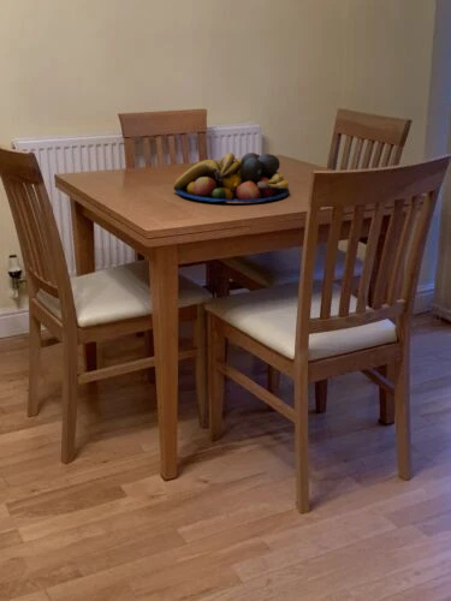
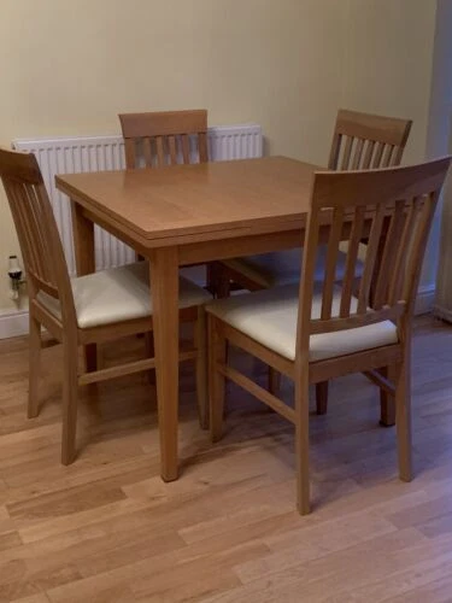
- fruit bowl [172,151,291,204]
